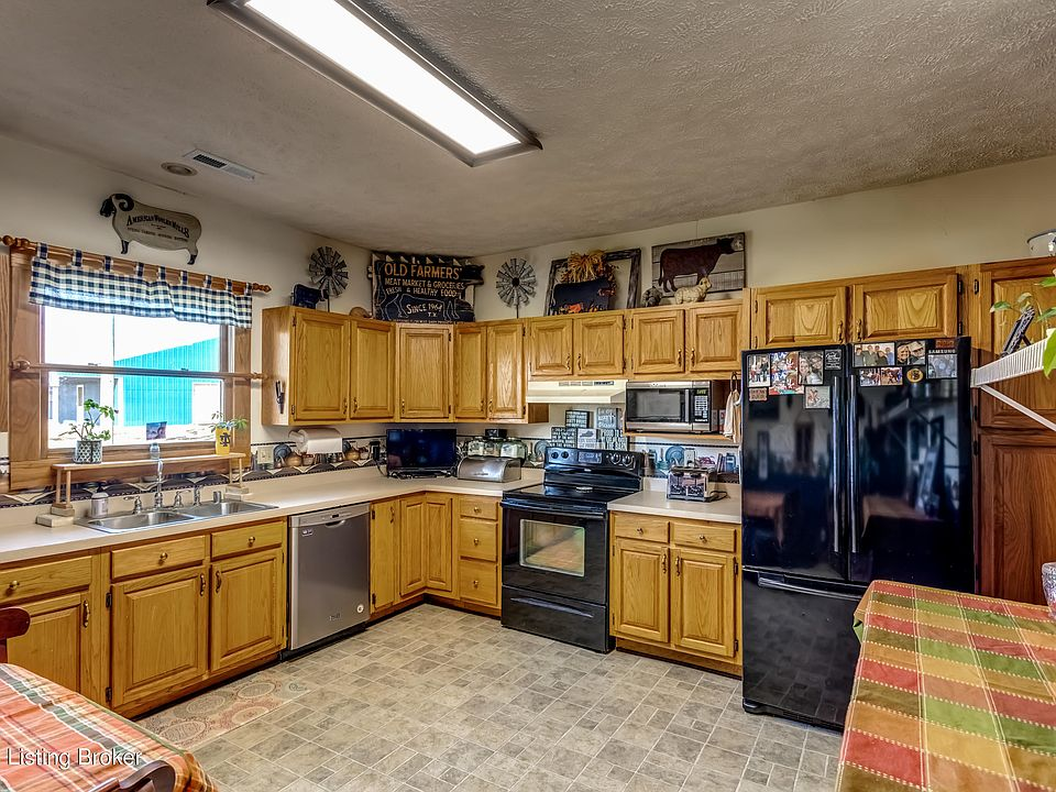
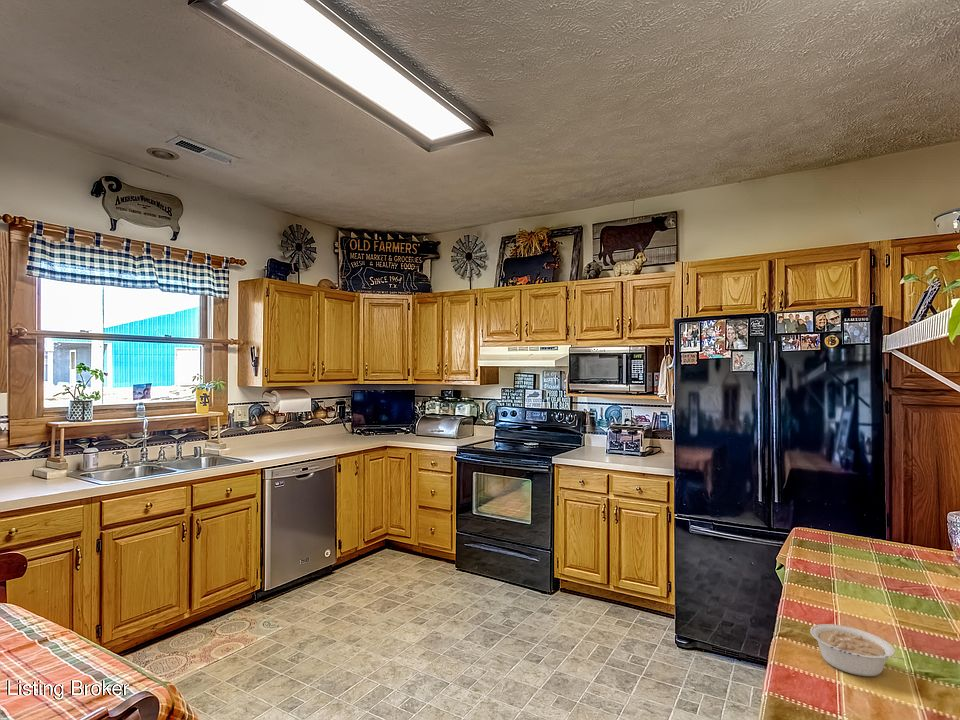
+ legume [809,623,906,677]
